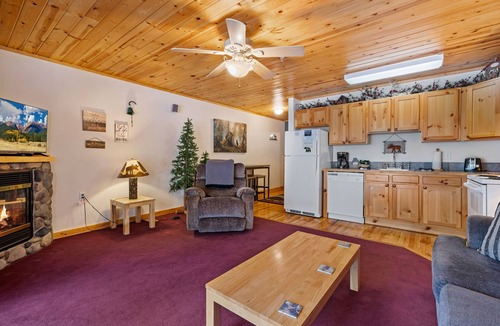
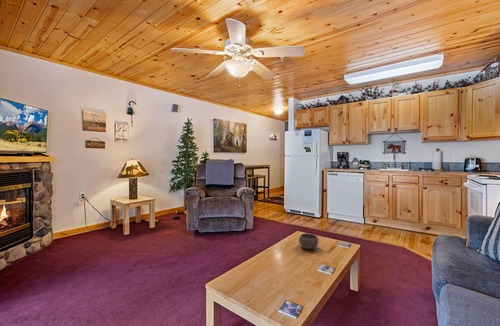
+ bowl [298,232,319,250]
